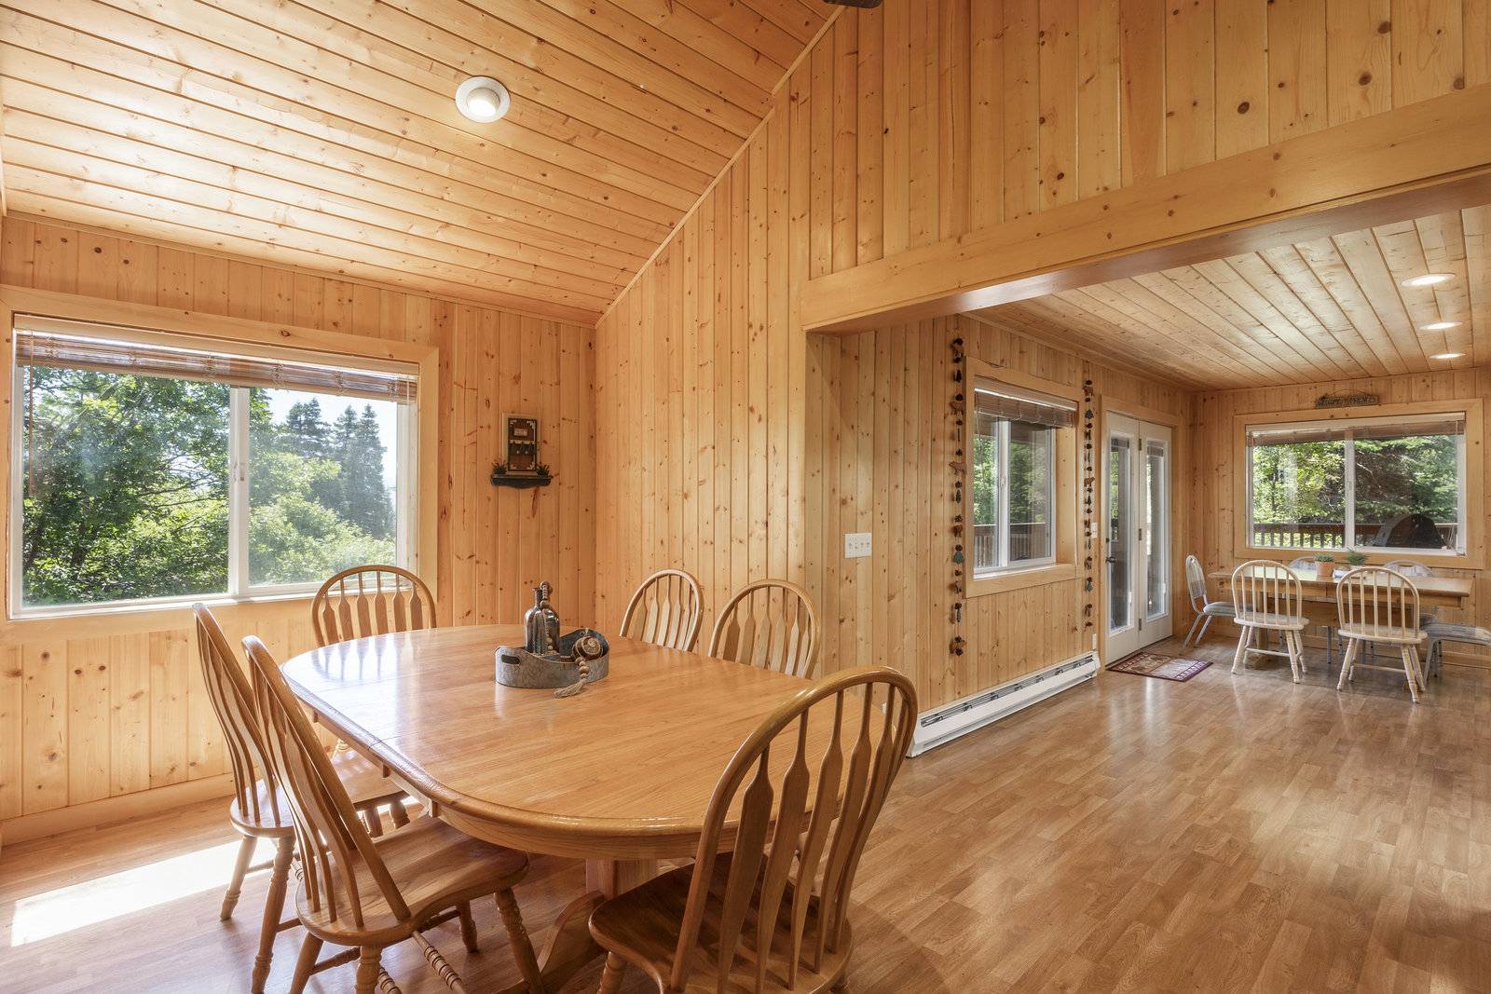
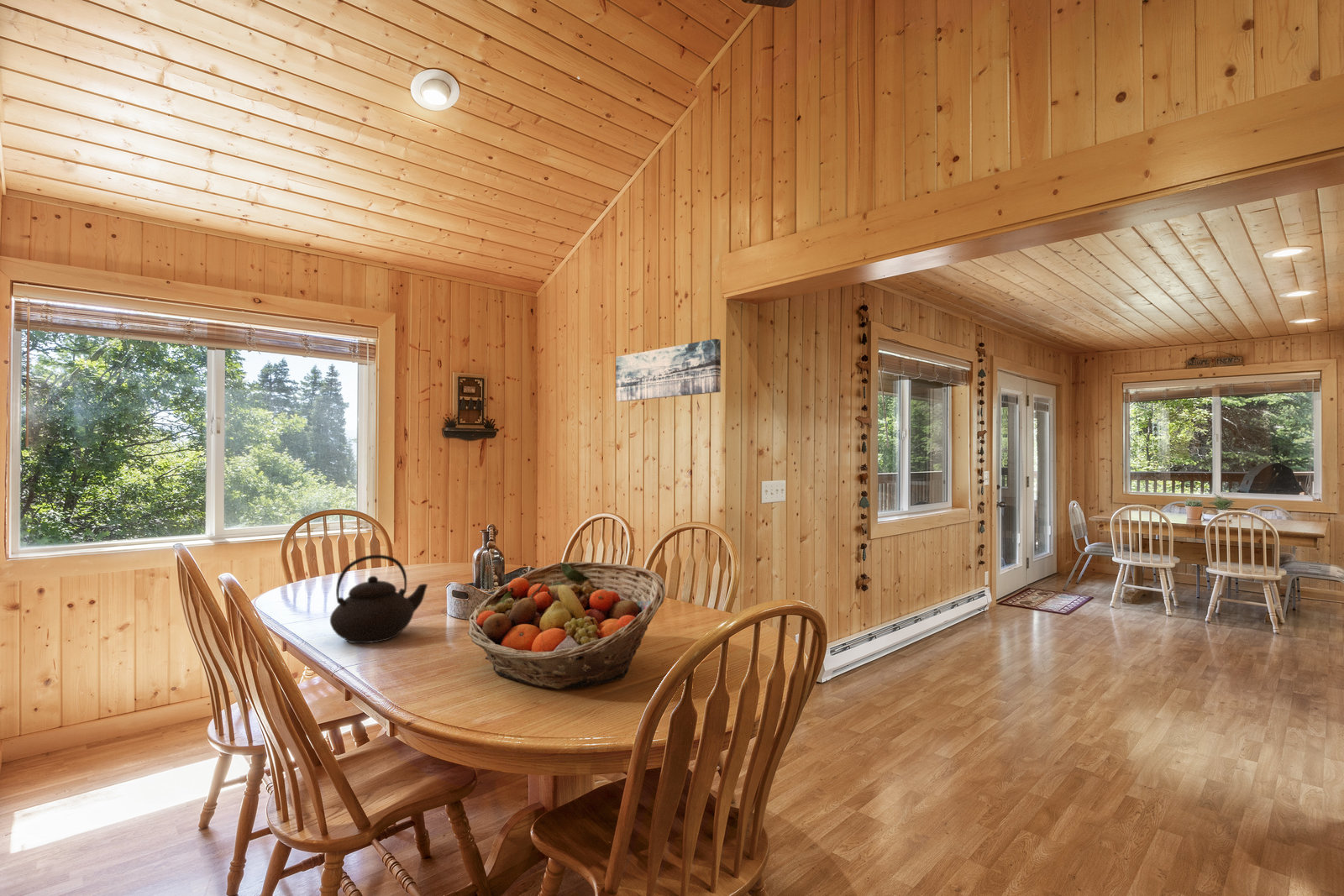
+ fruit basket [467,561,666,690]
+ teapot [329,554,428,644]
+ wall art [615,338,722,402]
